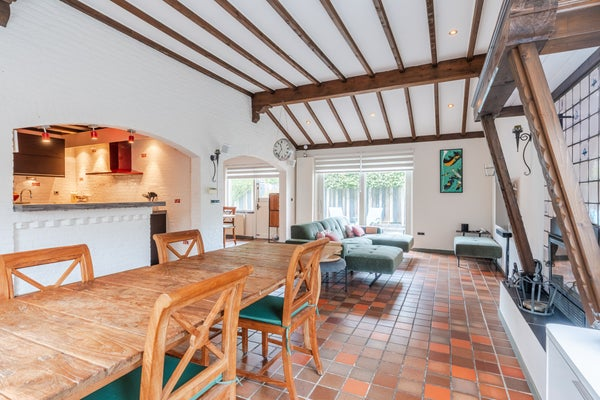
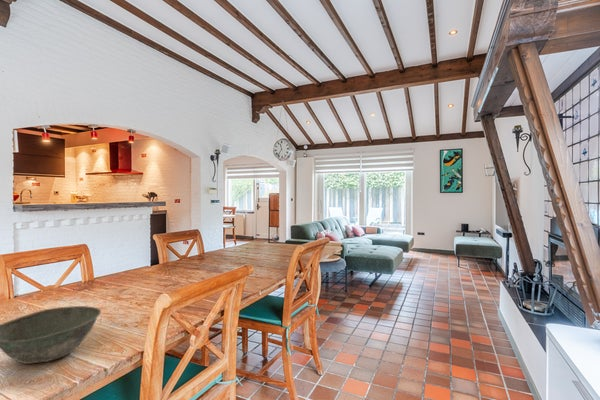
+ bowl [0,305,102,365]
